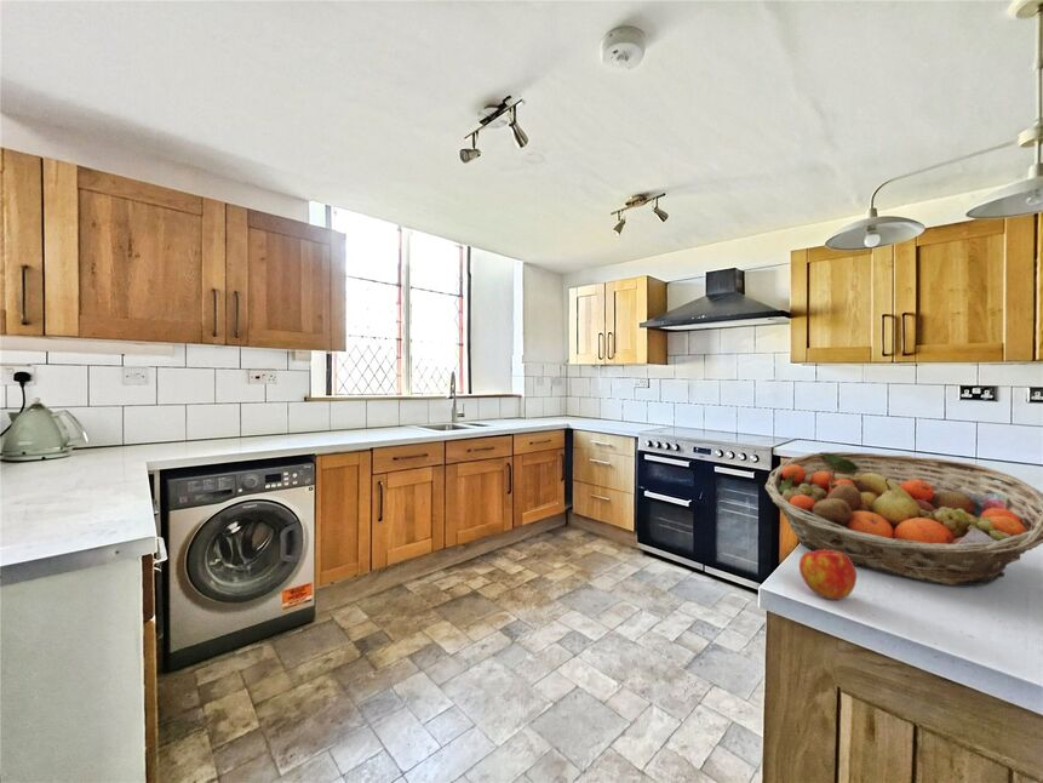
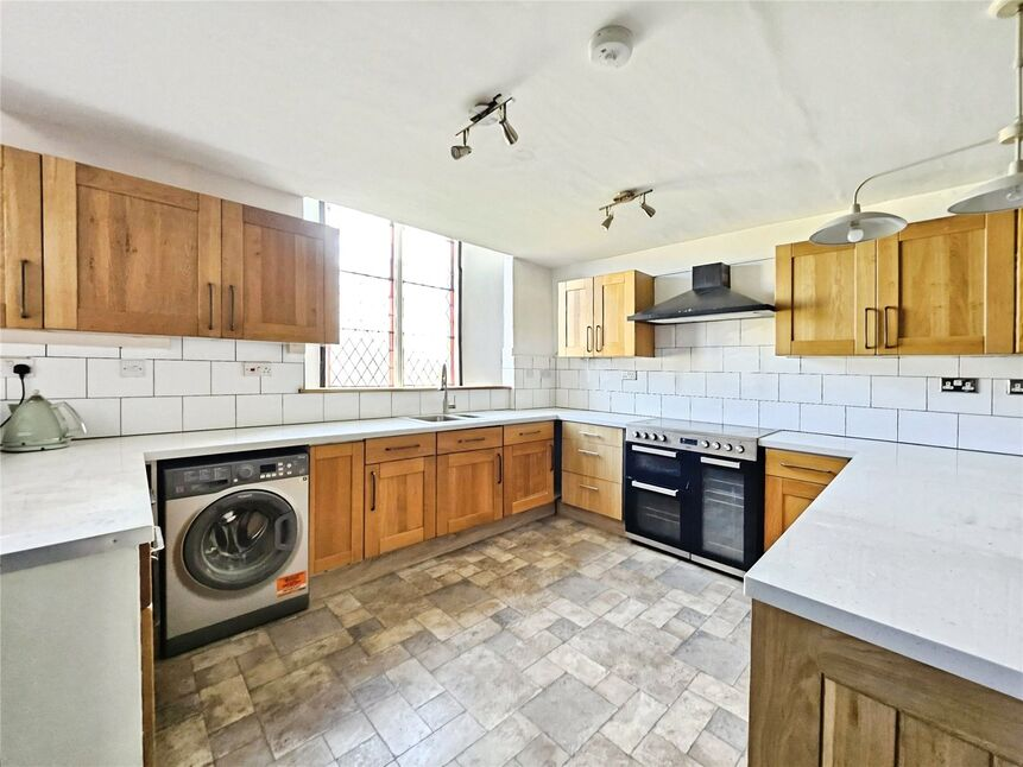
- apple [798,549,858,601]
- fruit basket [764,451,1043,587]
